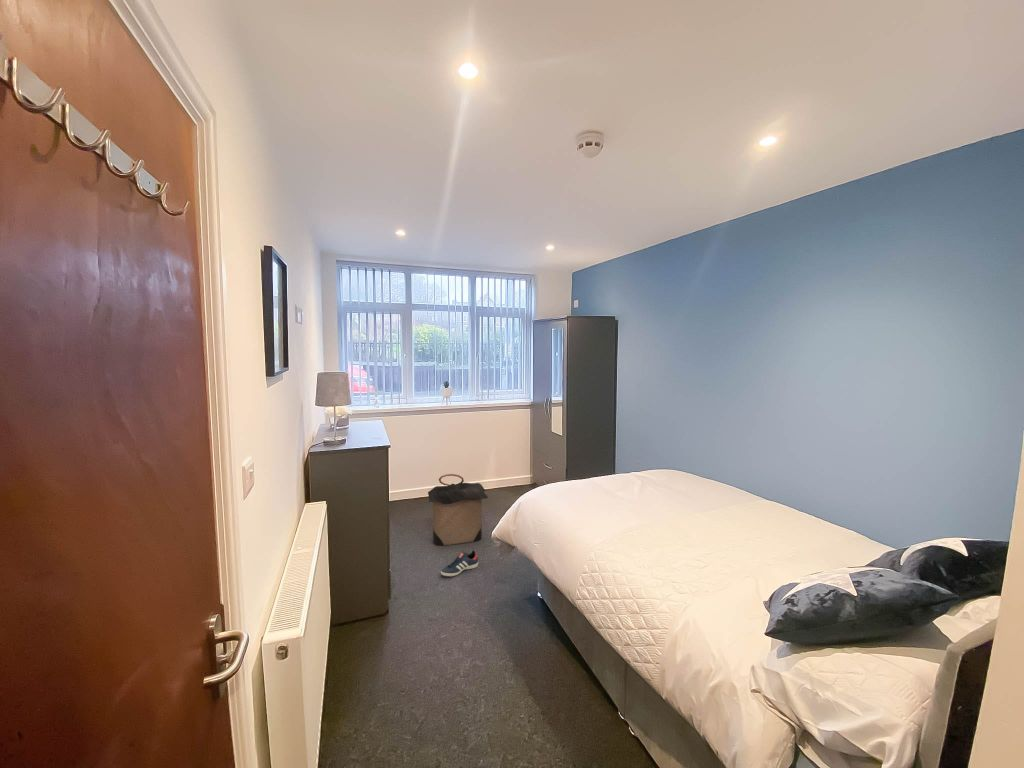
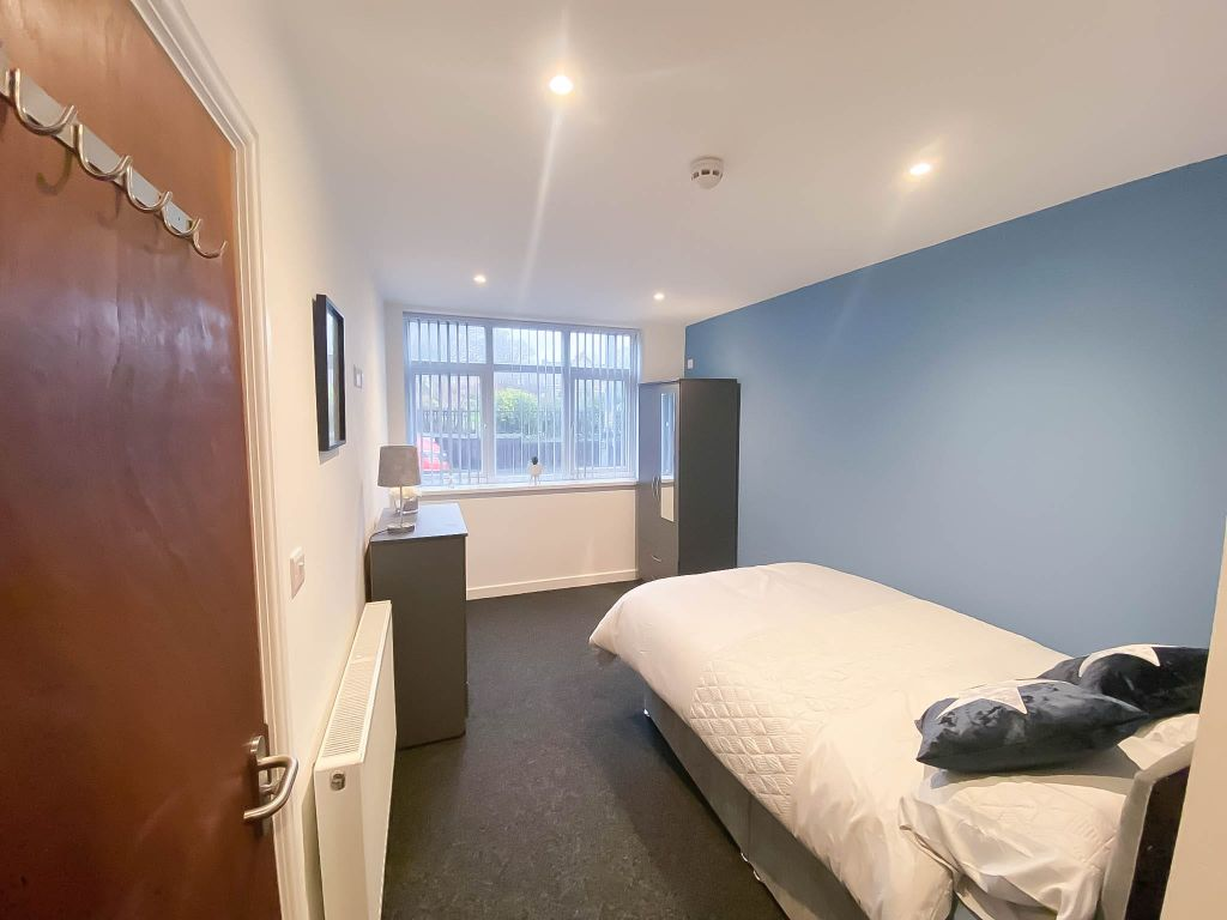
- sneaker [440,549,479,577]
- laundry hamper [427,473,489,547]
